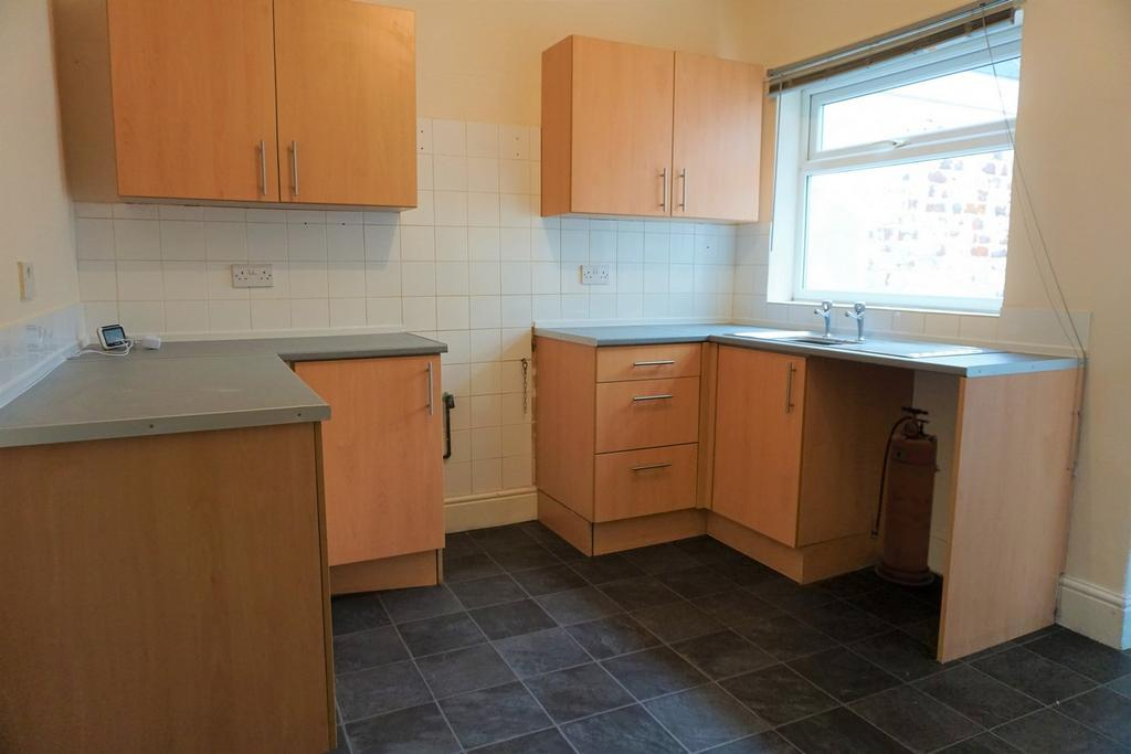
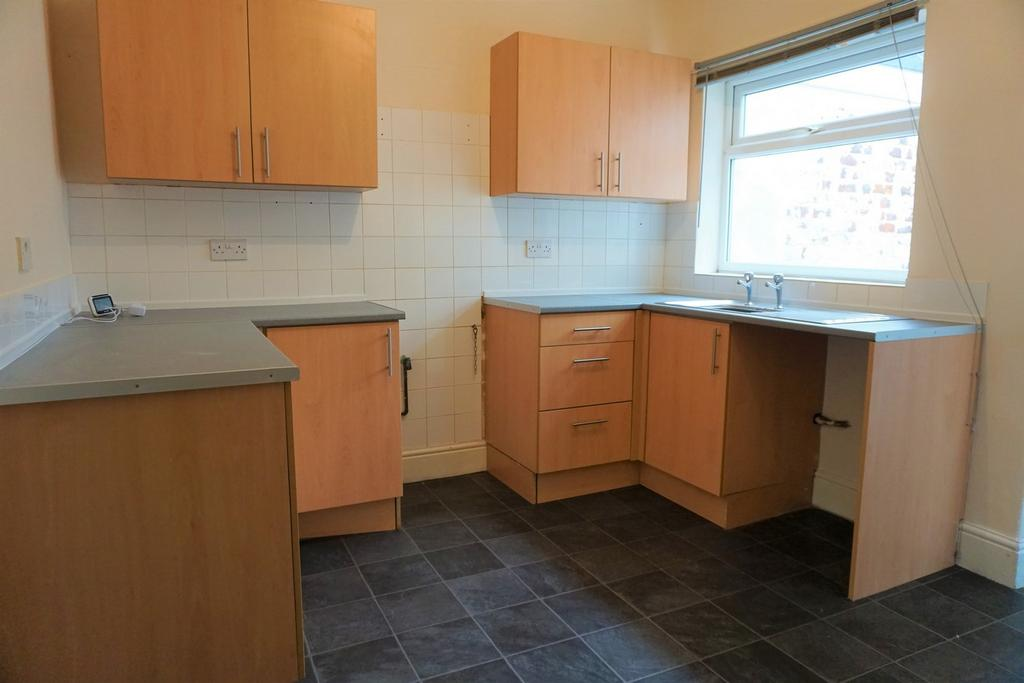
- fire extinguisher [869,405,939,587]
